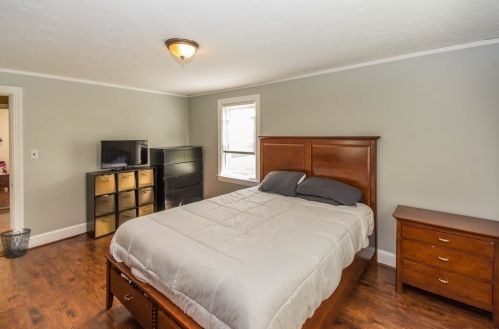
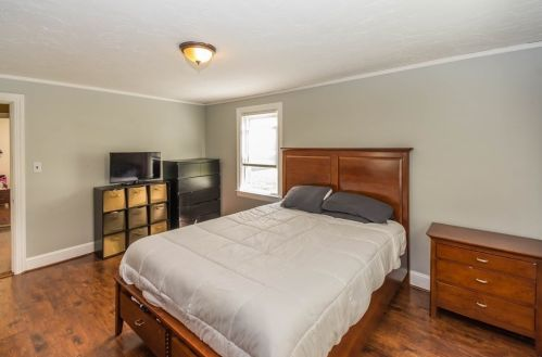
- wastebasket [0,228,32,259]
